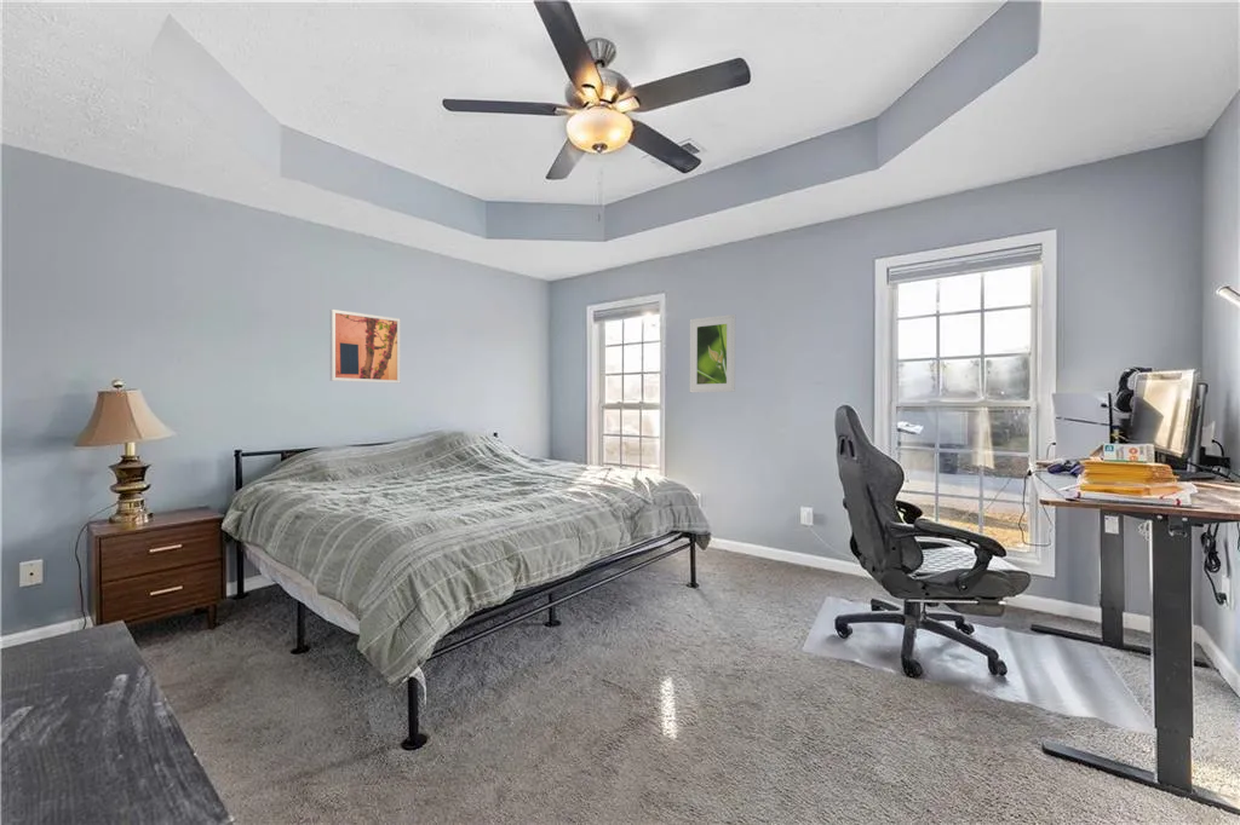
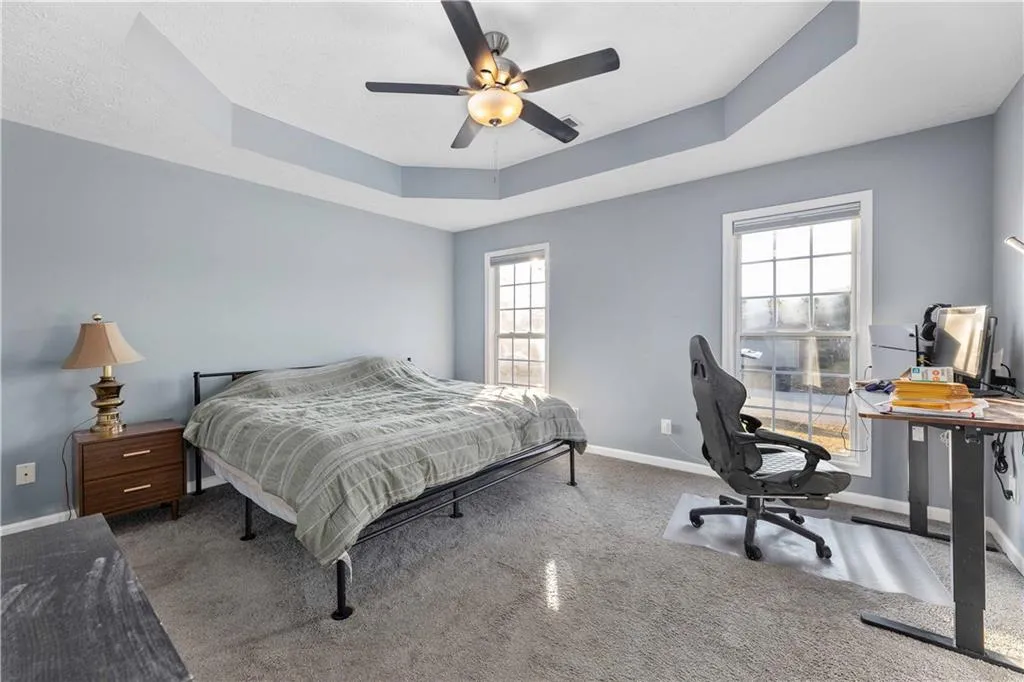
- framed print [688,313,736,393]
- wall art [329,308,401,385]
